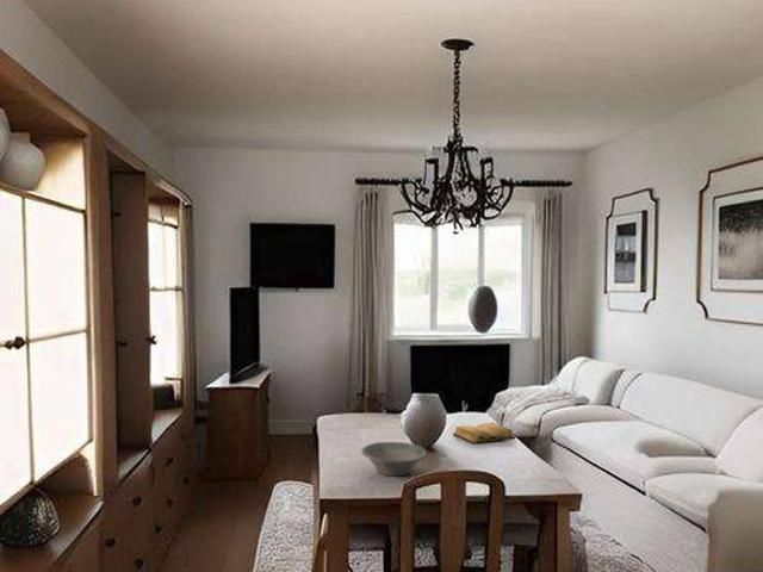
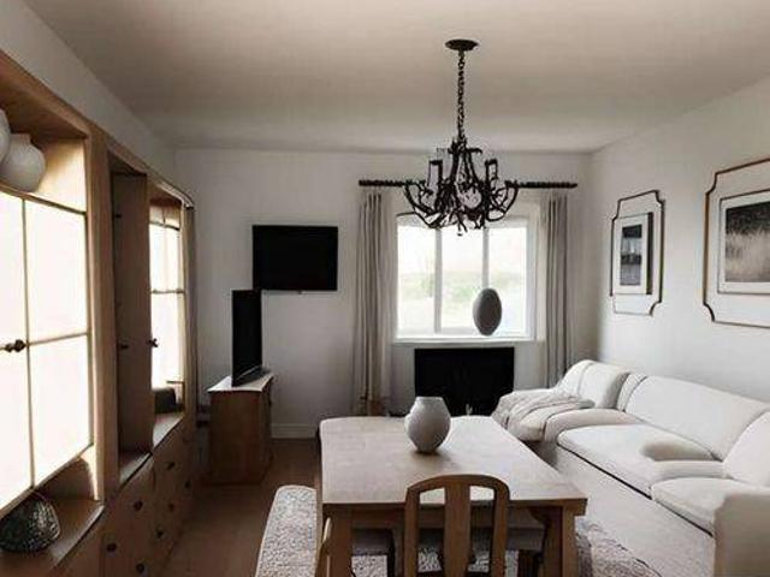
- bowl [360,441,428,478]
- diary [452,421,516,446]
